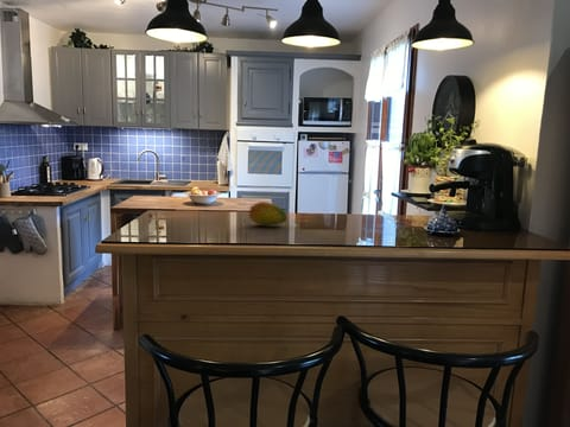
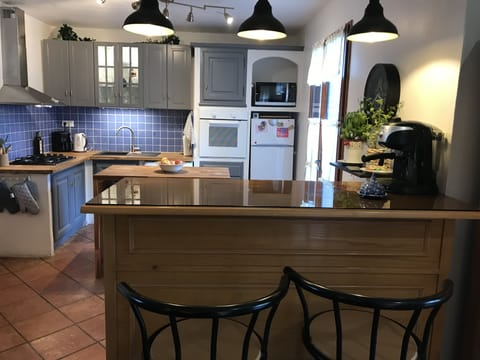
- fruit [248,200,289,227]
